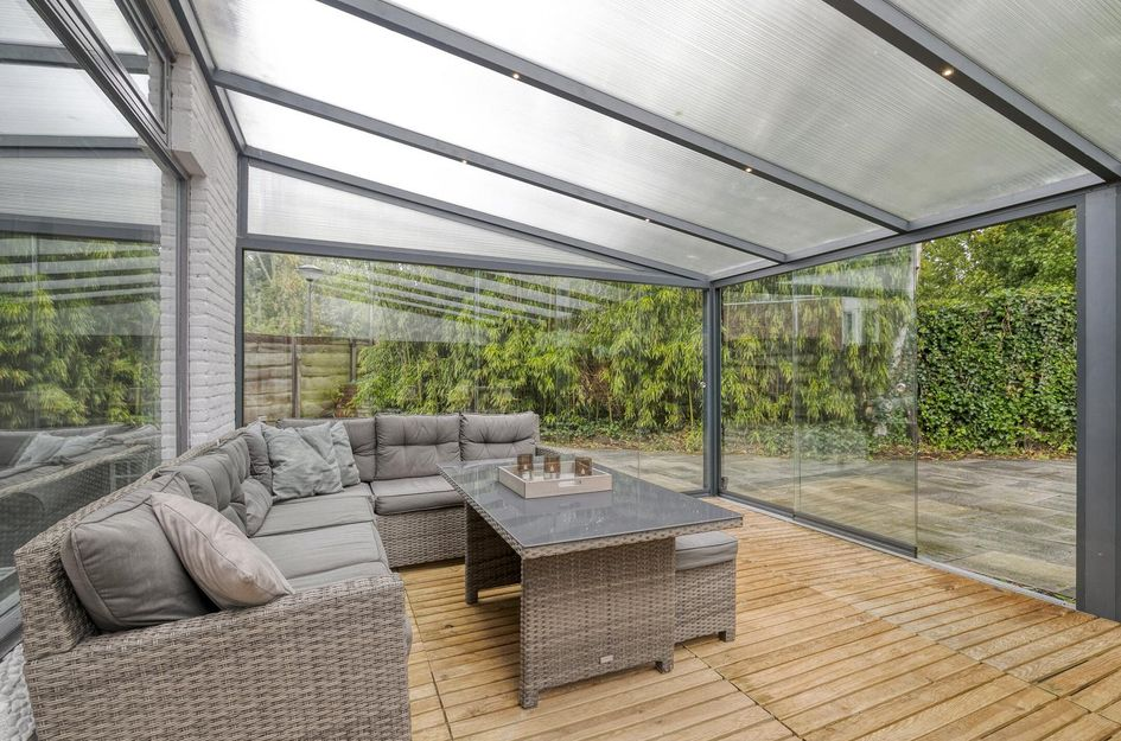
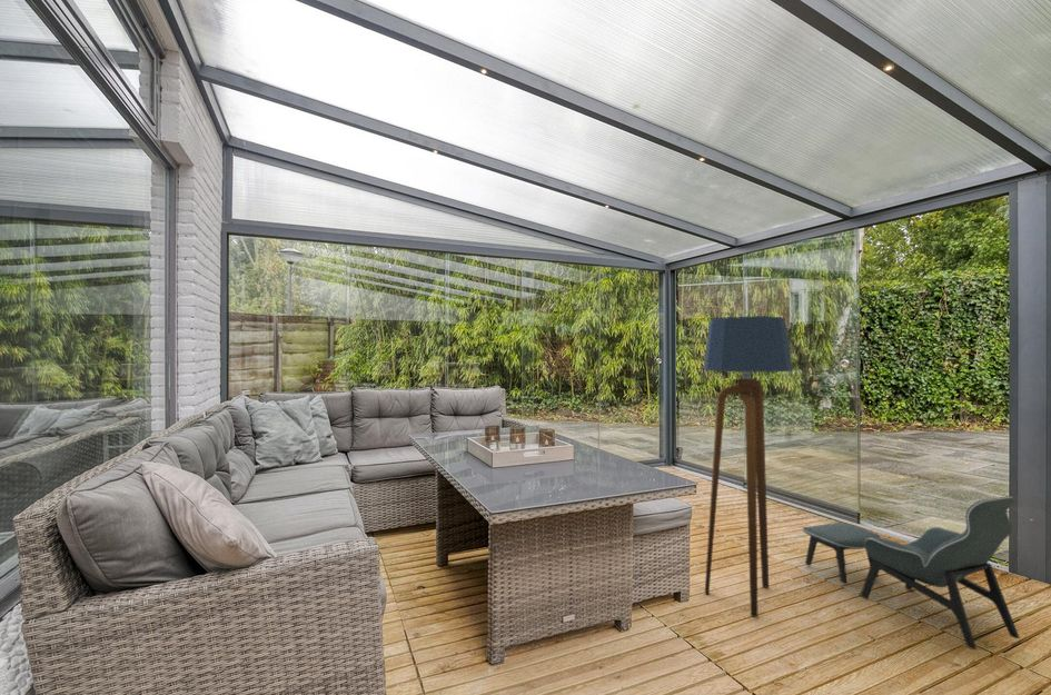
+ lounge chair [802,495,1020,651]
+ floor lamp [703,316,794,618]
